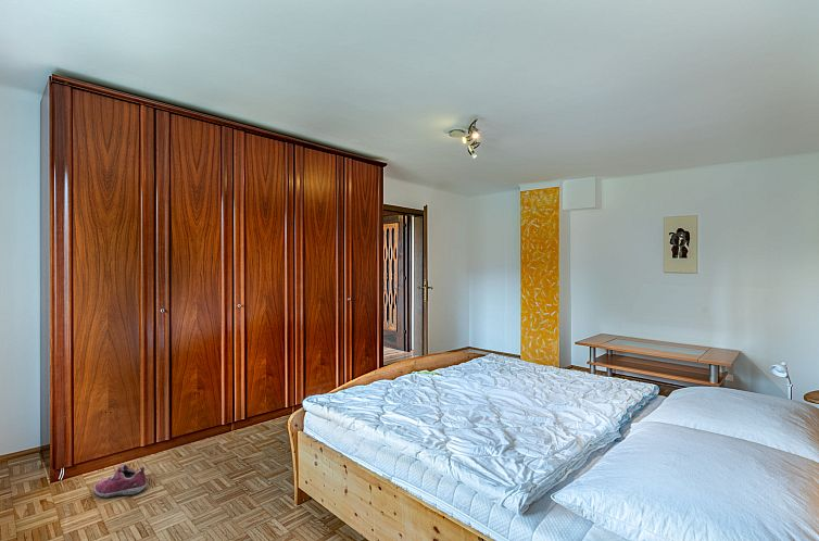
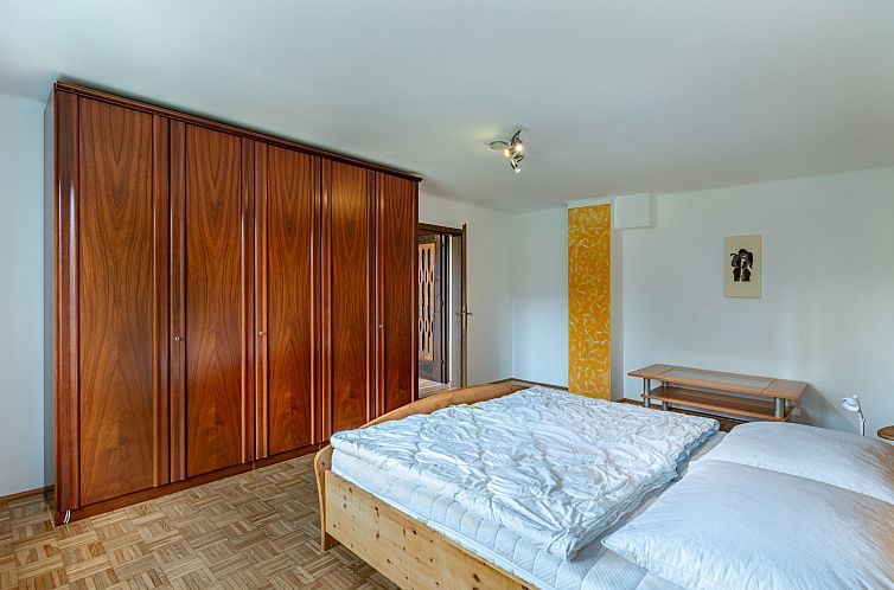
- shoe [92,464,148,500]
